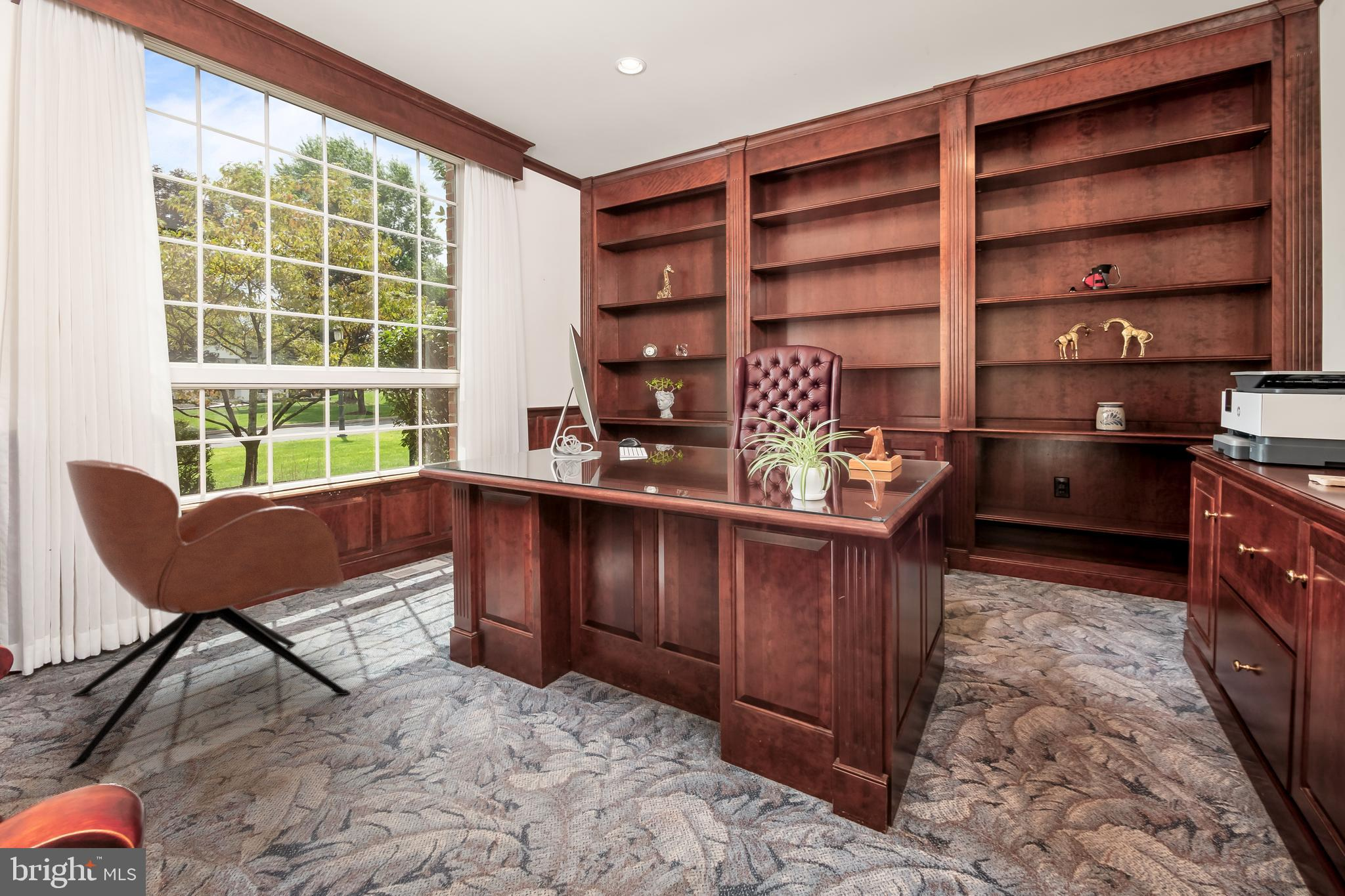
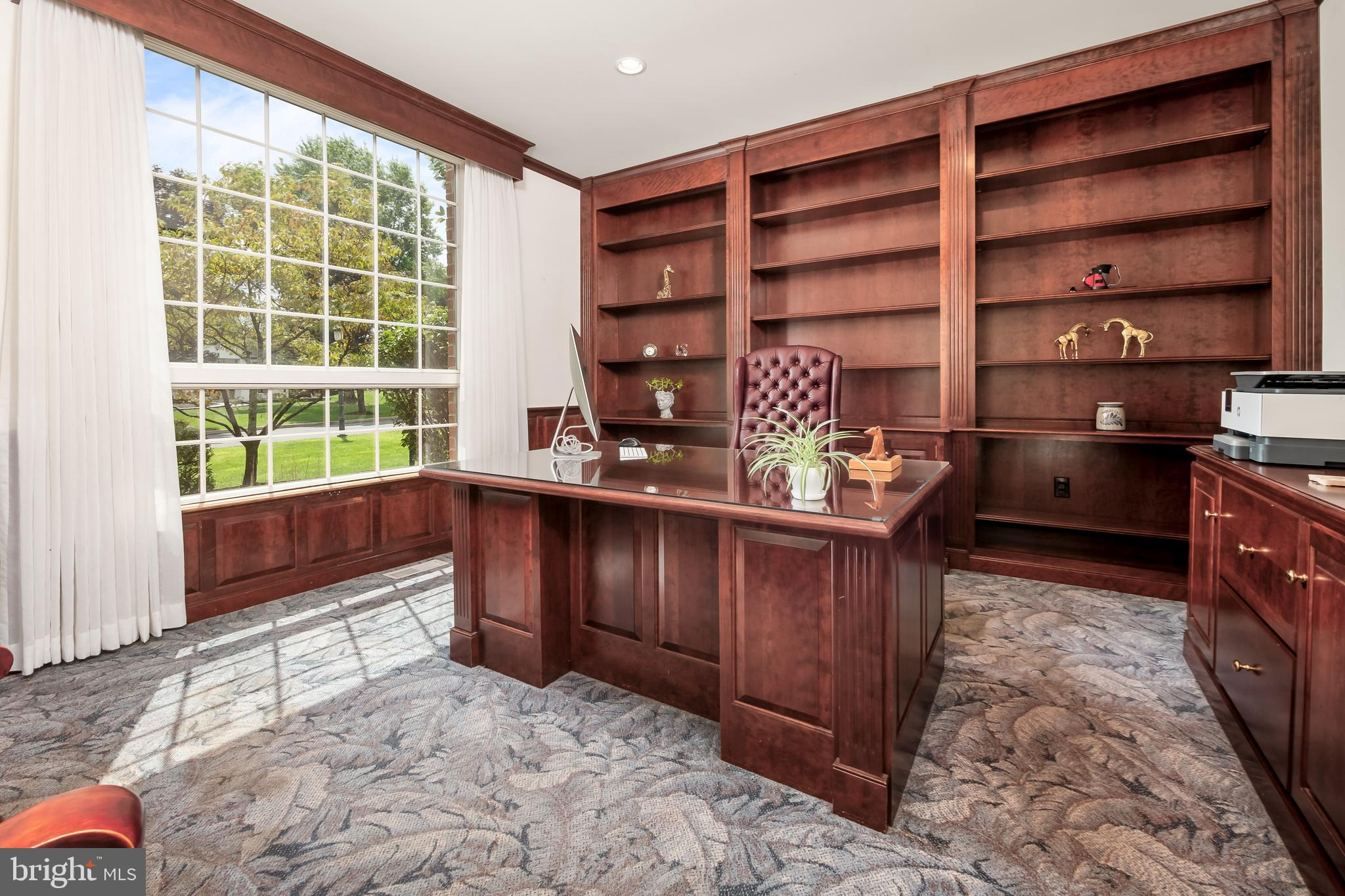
- armchair [65,459,351,771]
